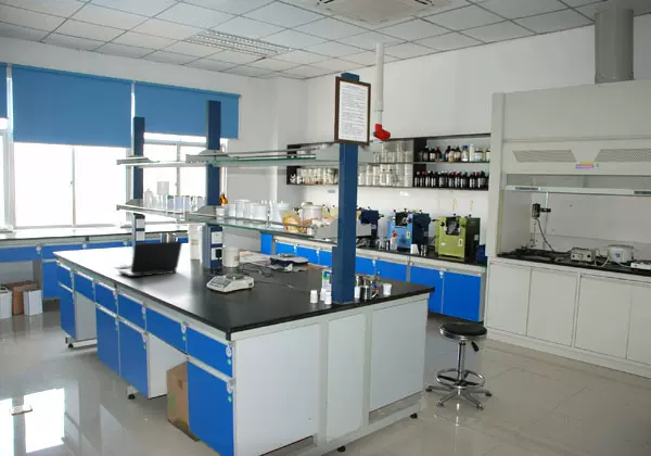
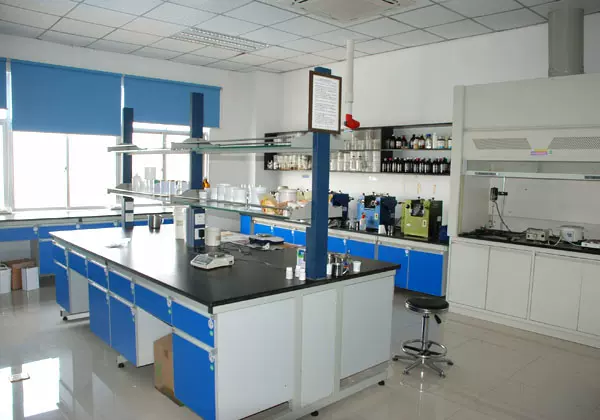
- laptop [117,240,183,278]
